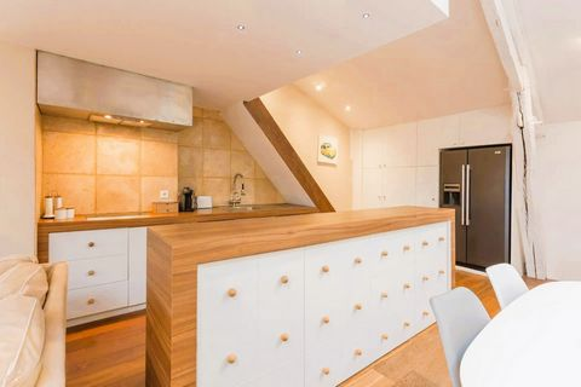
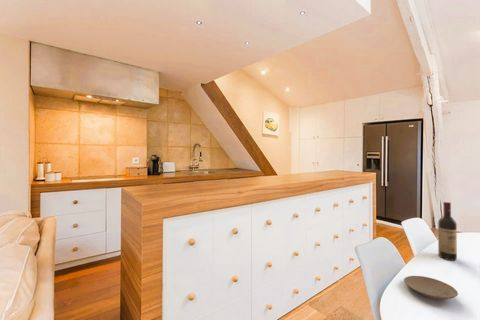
+ wine bottle [437,201,458,261]
+ plate [403,275,459,301]
